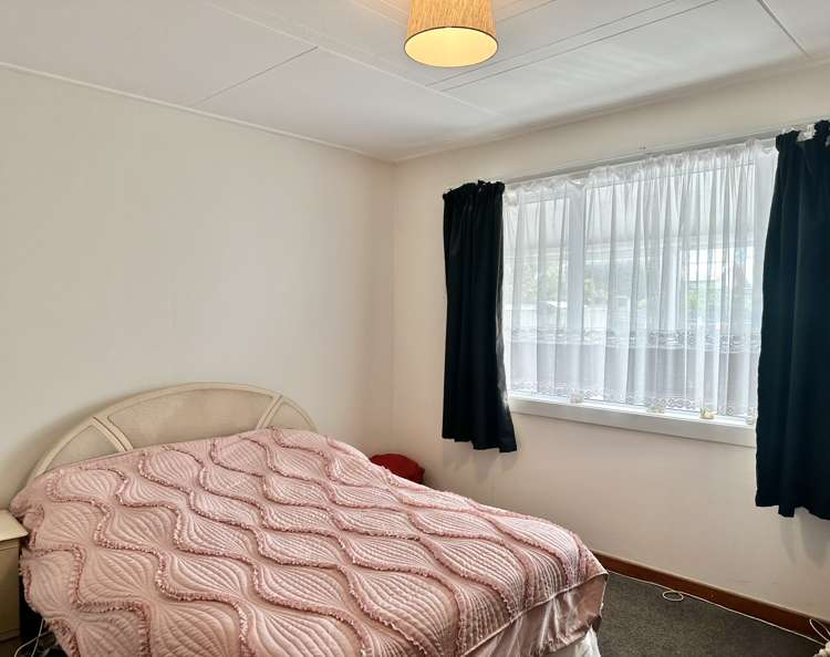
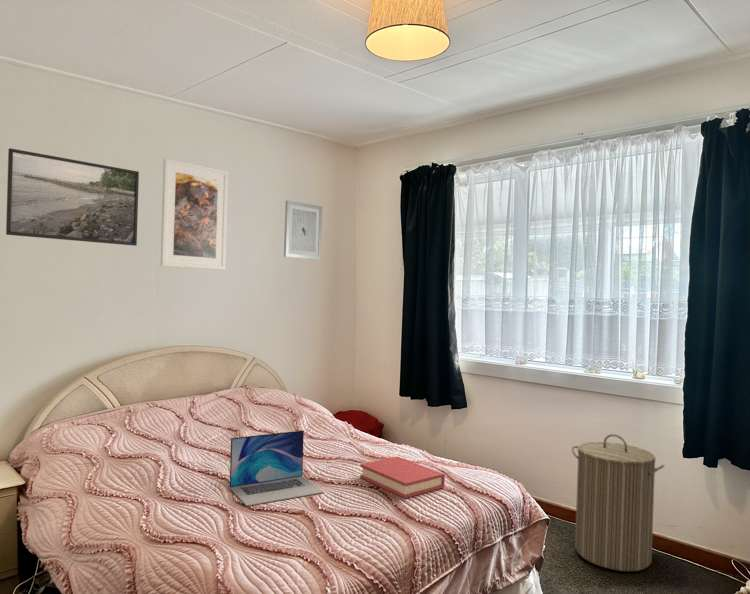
+ wall art [283,199,323,261]
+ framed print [5,147,140,247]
+ hardback book [359,456,446,499]
+ laptop [229,429,325,507]
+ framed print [159,157,229,271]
+ laundry hamper [571,433,665,572]
